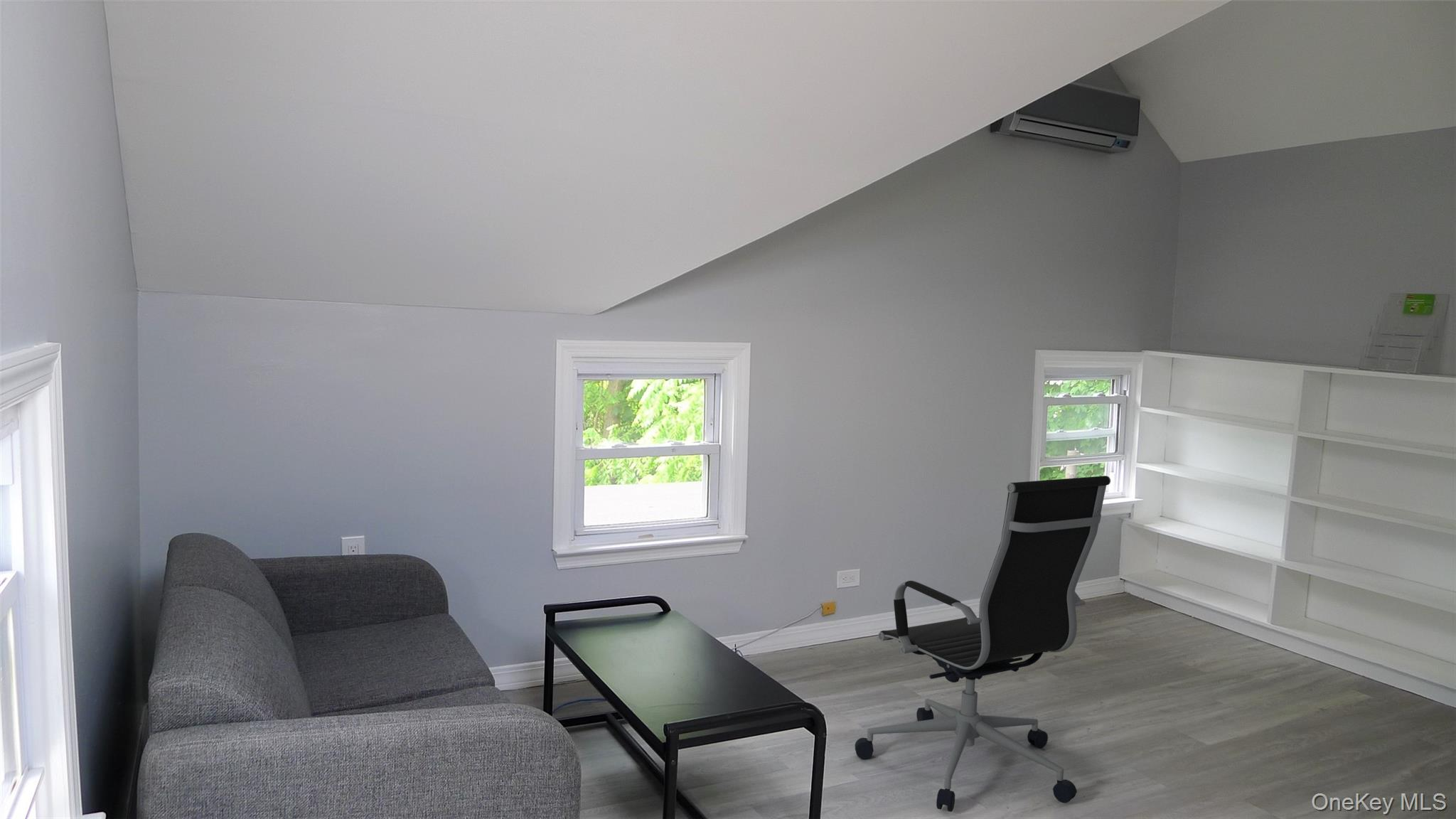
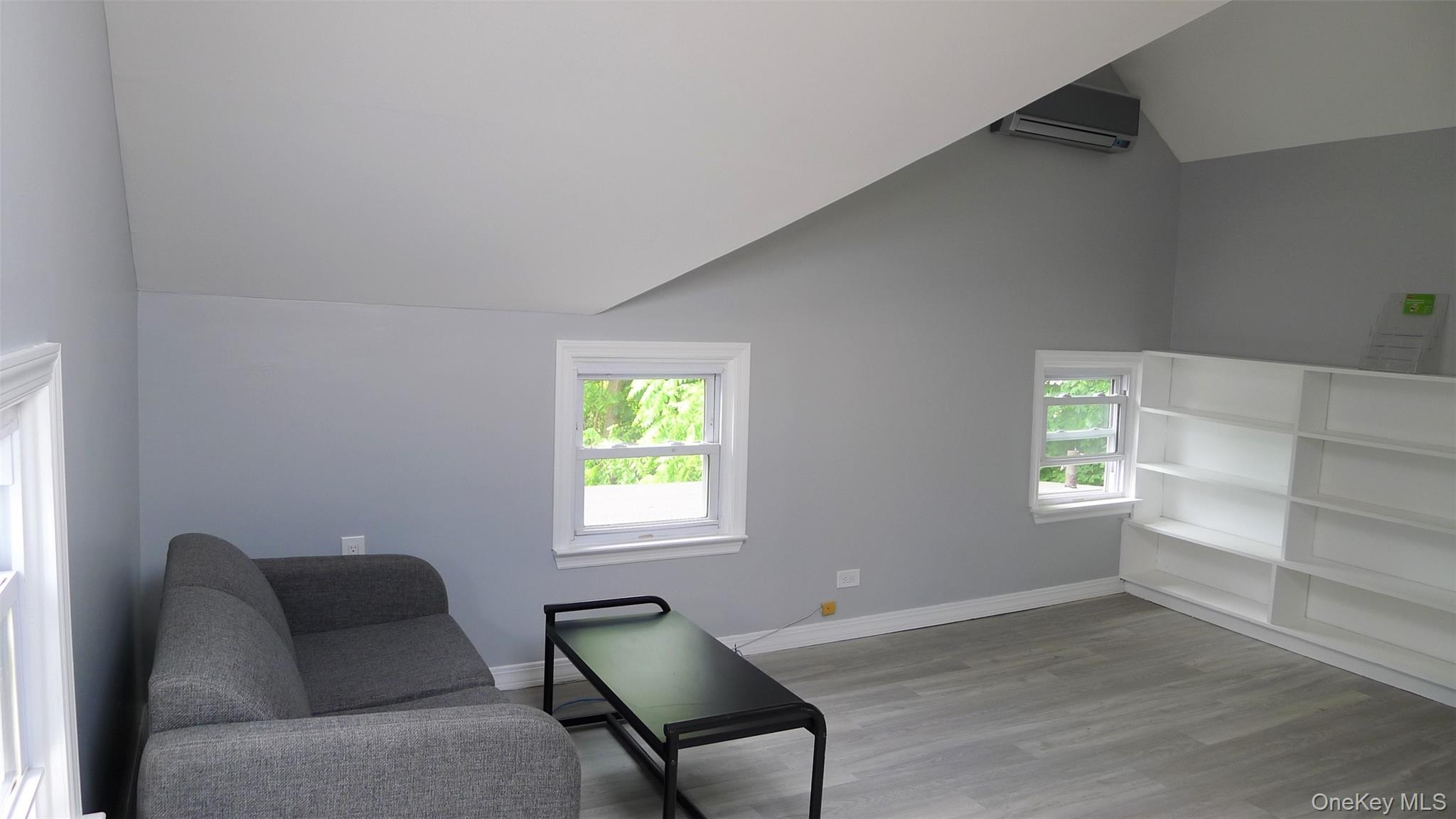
- office chair [855,475,1111,813]
